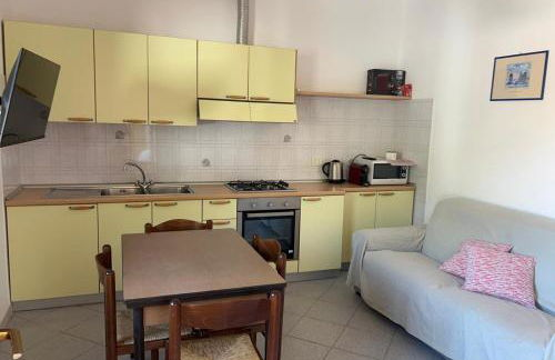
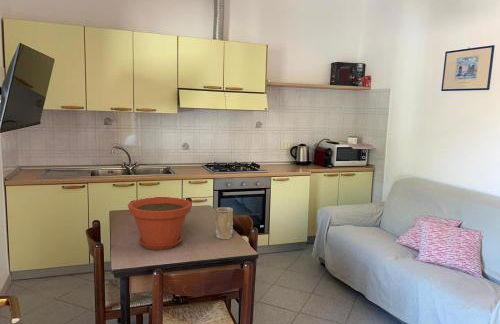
+ plant pot [127,196,193,251]
+ mug [214,206,234,240]
